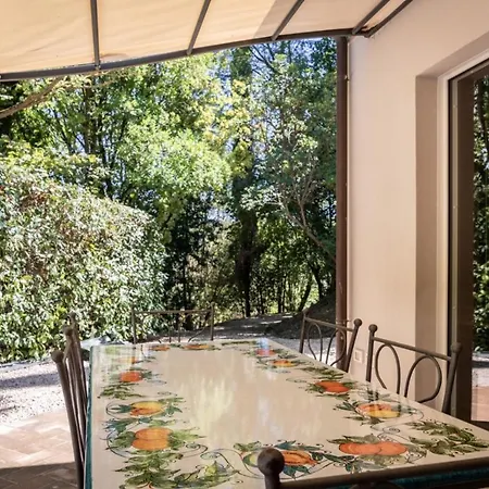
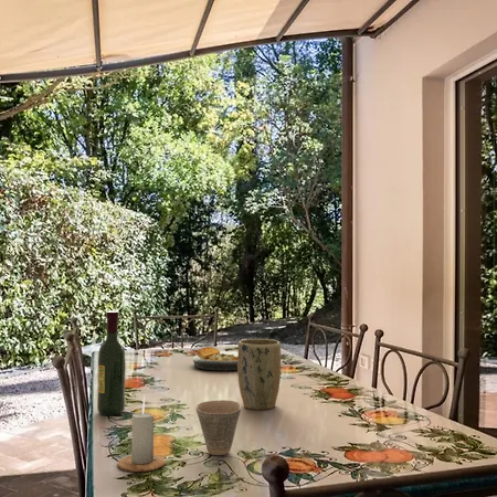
+ wine bottle [96,310,127,416]
+ cup [194,399,242,456]
+ candle [117,394,167,473]
+ plant pot [236,338,282,411]
+ plate [191,346,237,371]
